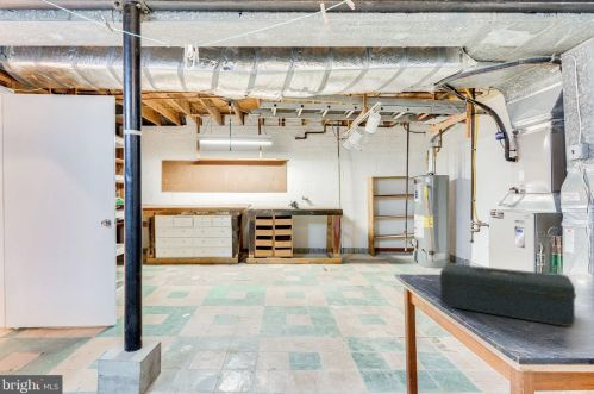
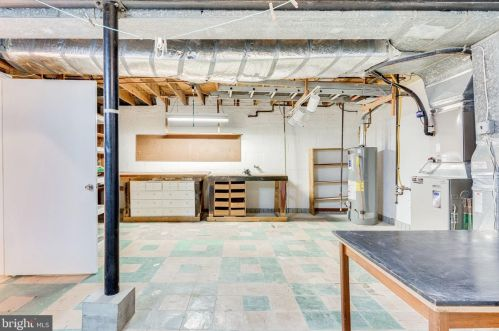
- toolbox [438,263,577,327]
